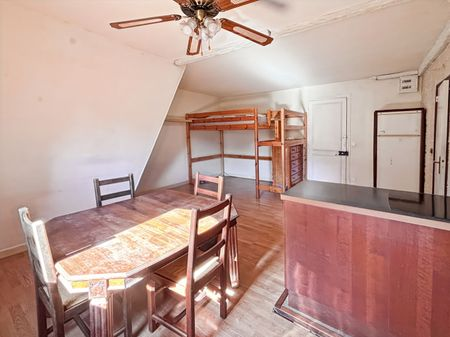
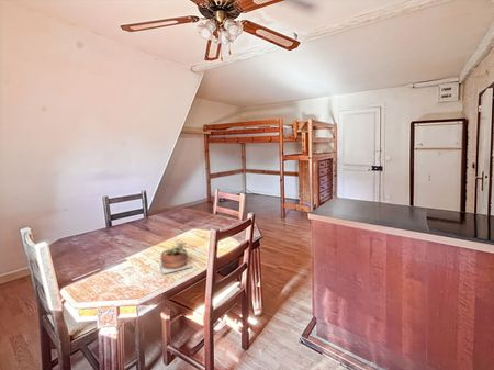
+ succulent plant [158,242,193,274]
